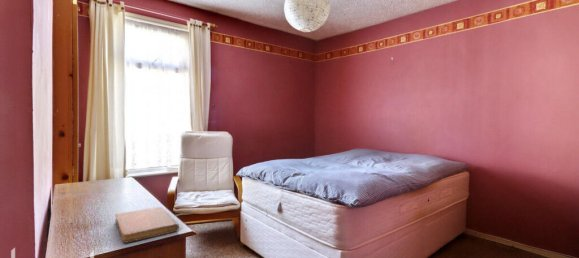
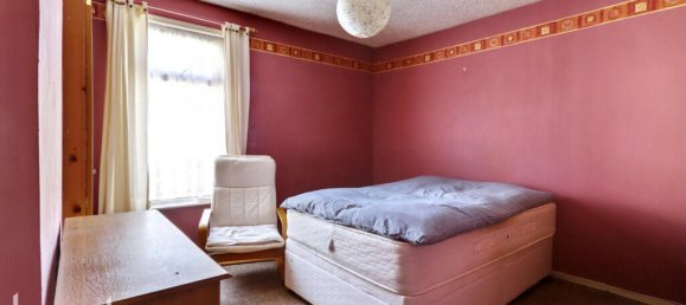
- notebook [114,206,180,244]
